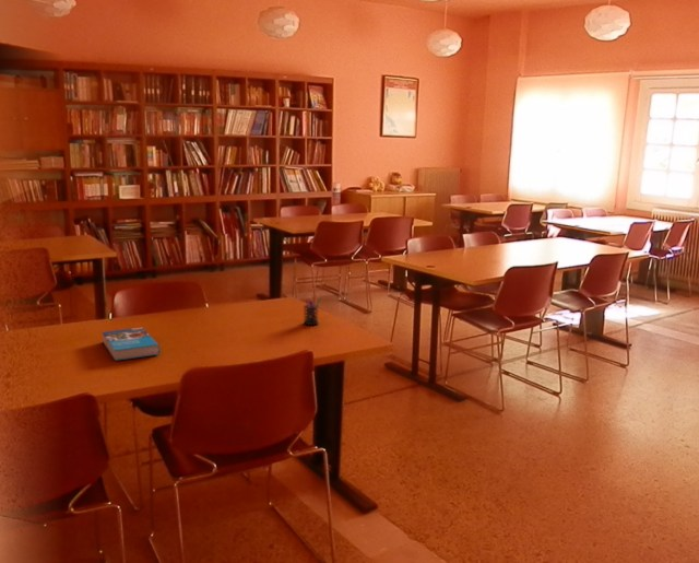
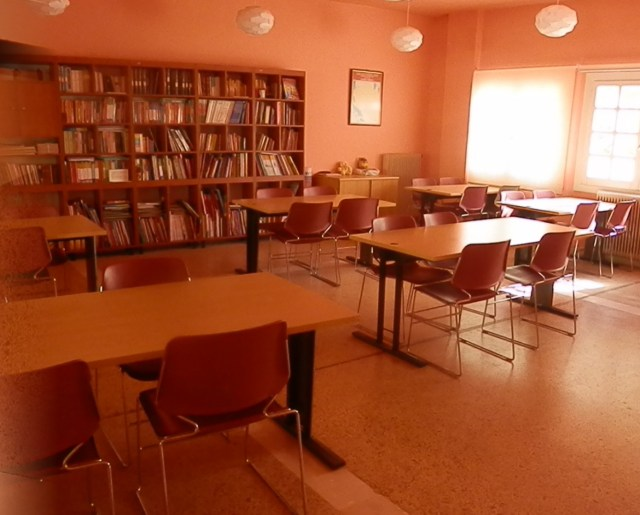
- pen holder [303,294,322,327]
- book [102,327,161,362]
